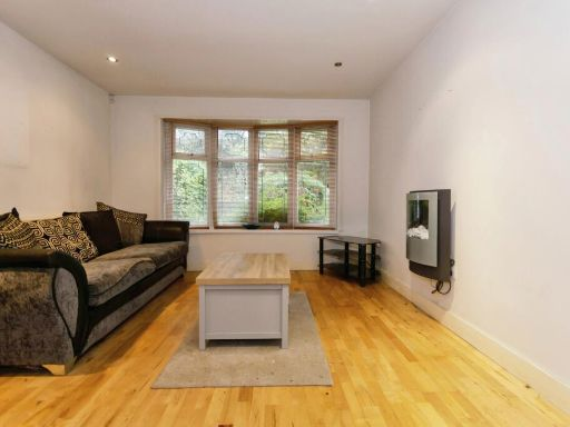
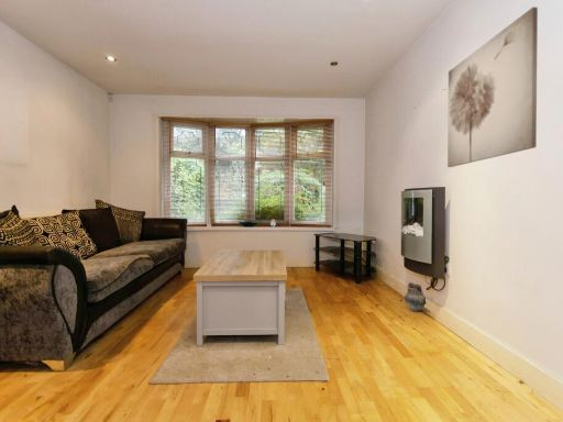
+ ceramic jug [404,281,427,313]
+ wall art [446,7,539,168]
